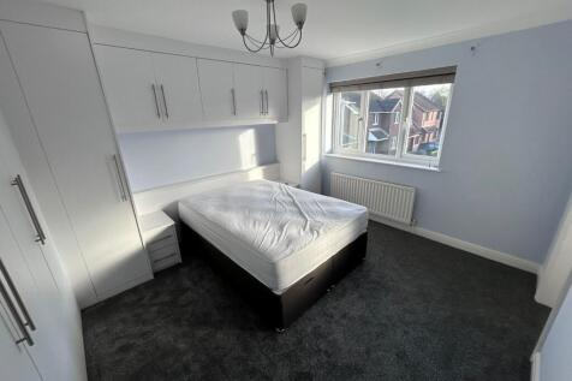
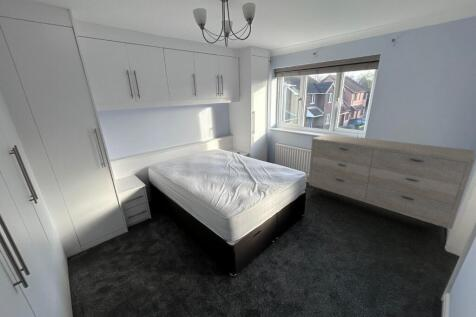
+ dresser [308,133,475,245]
